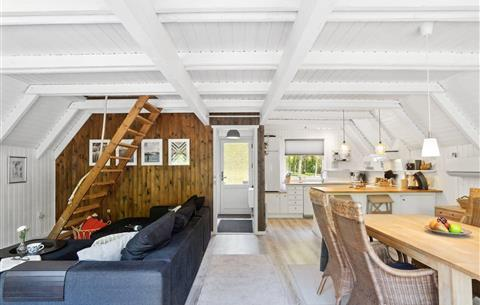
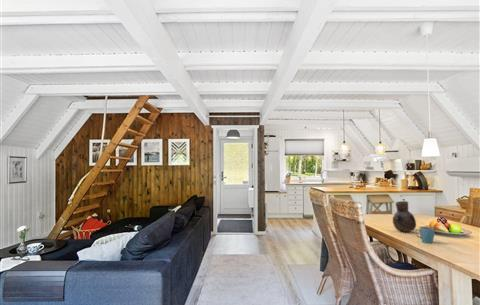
+ mug [414,226,435,244]
+ vase [392,200,417,233]
